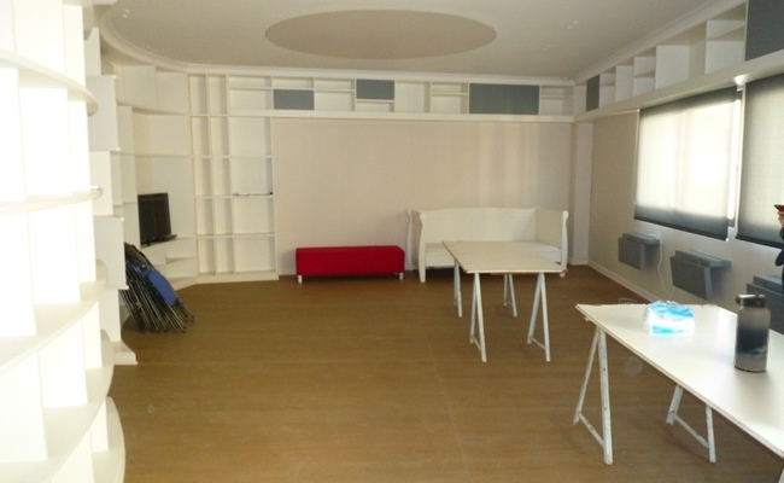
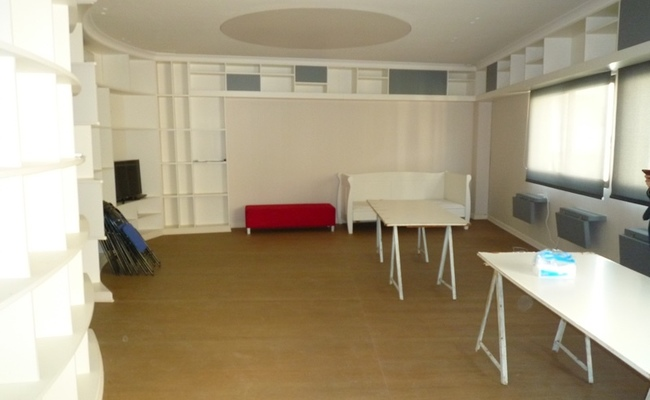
- water bottle [732,291,772,373]
